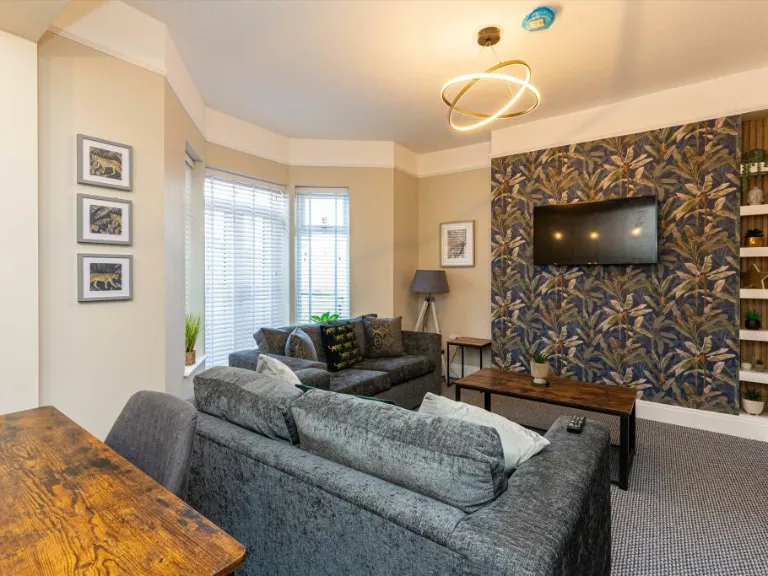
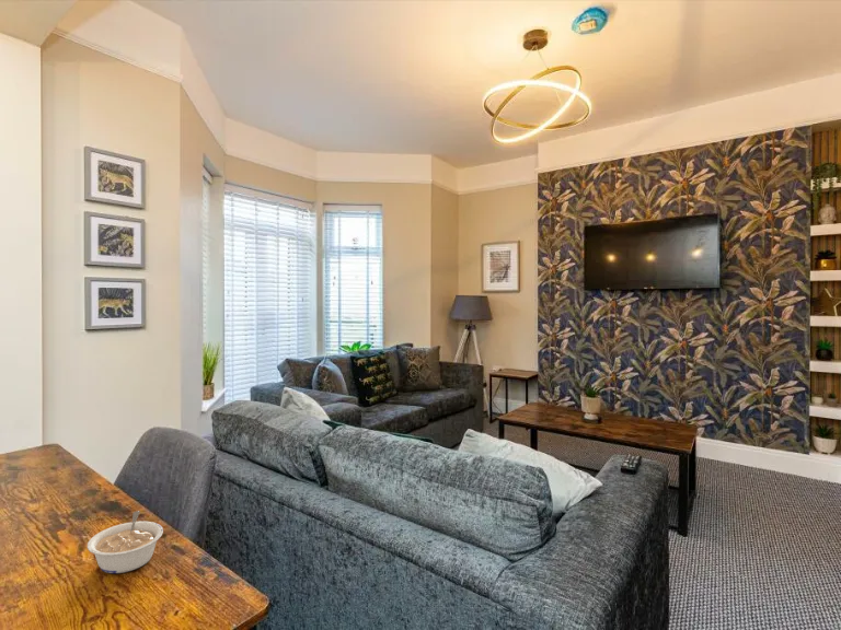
+ legume [87,510,164,574]
